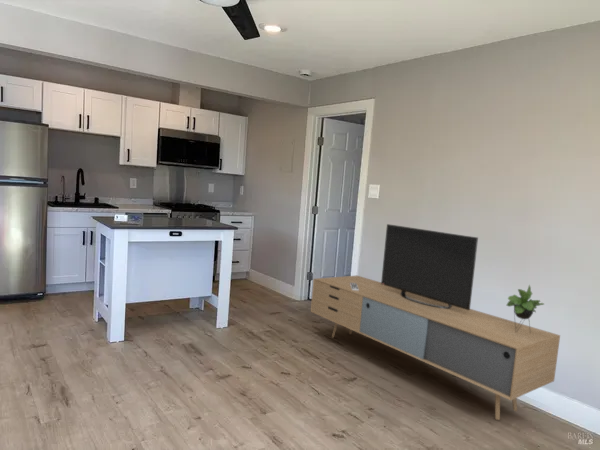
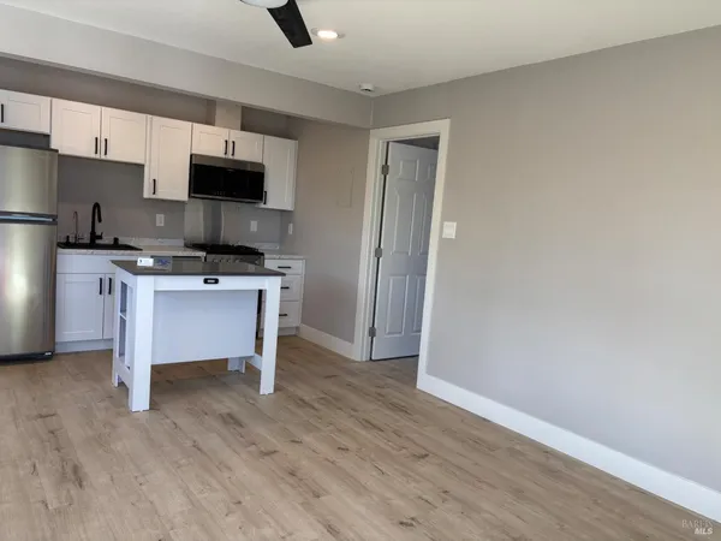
- media console [310,223,561,421]
